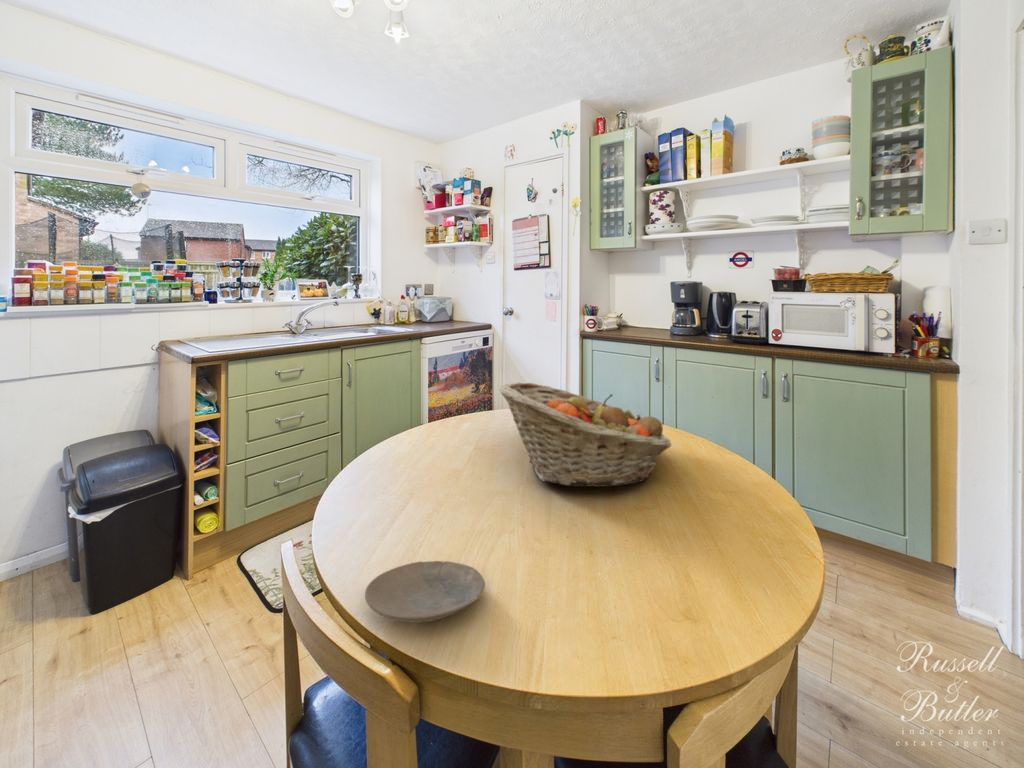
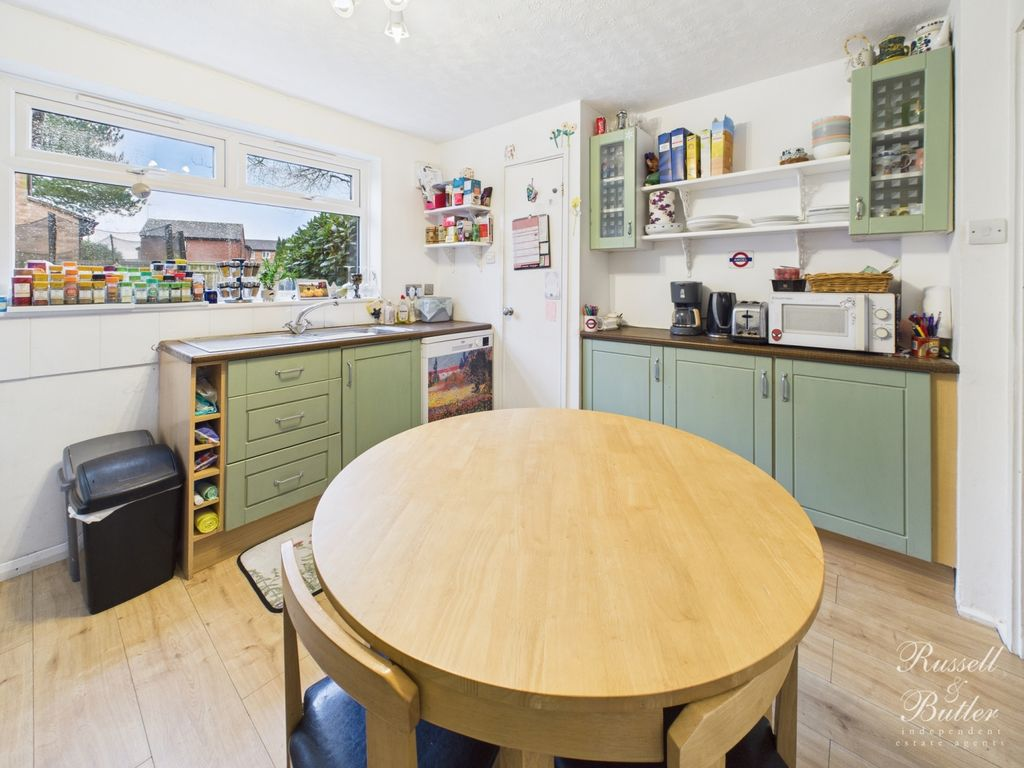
- plate [364,560,486,623]
- fruit basket [499,382,672,488]
